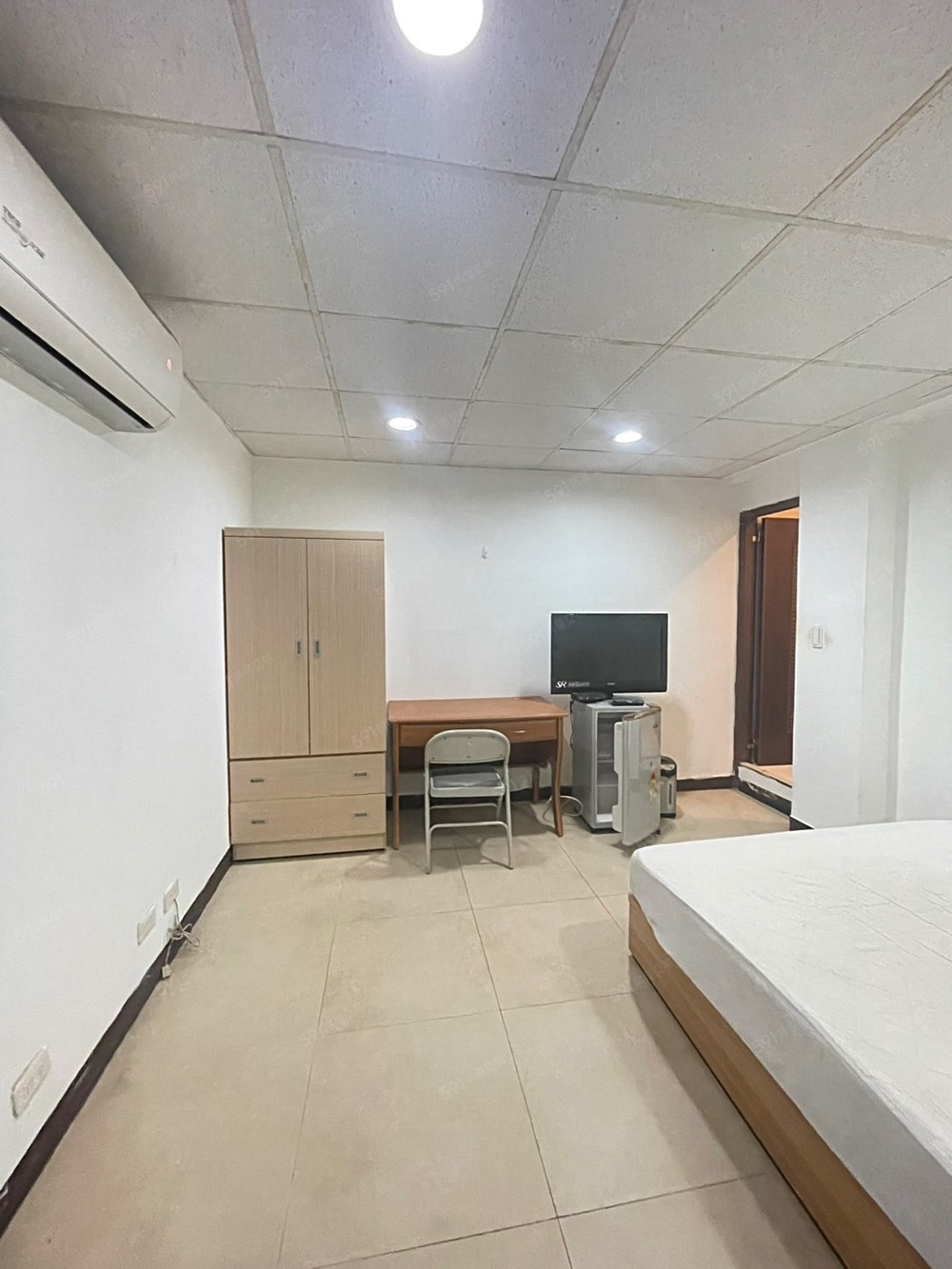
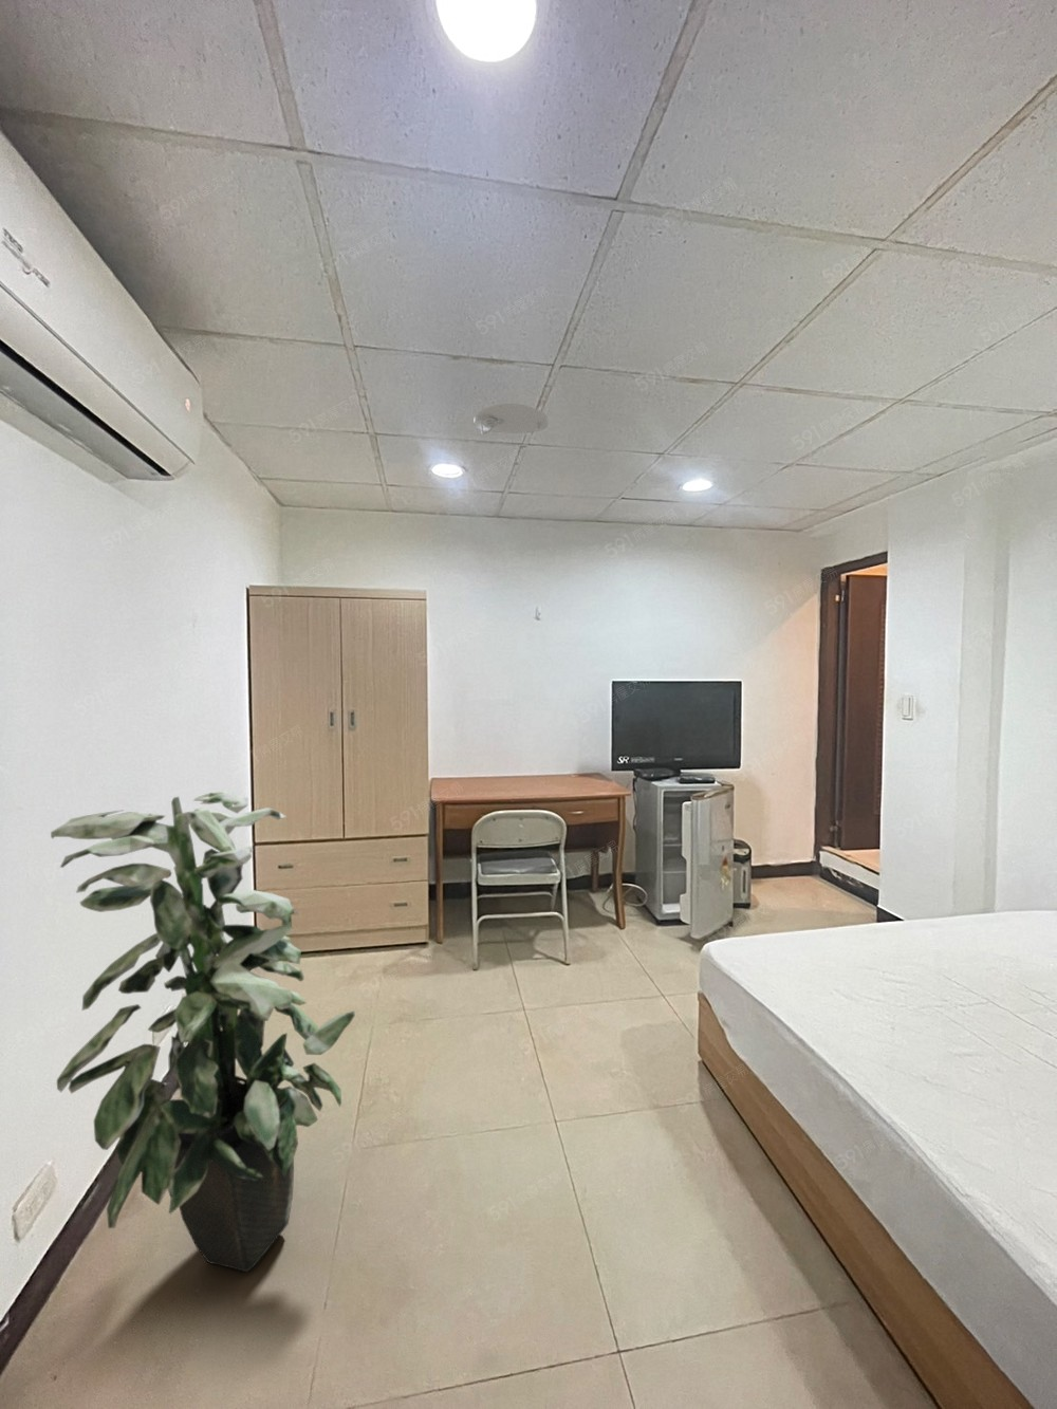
+ indoor plant [50,789,356,1274]
+ smoke detector [473,403,548,435]
